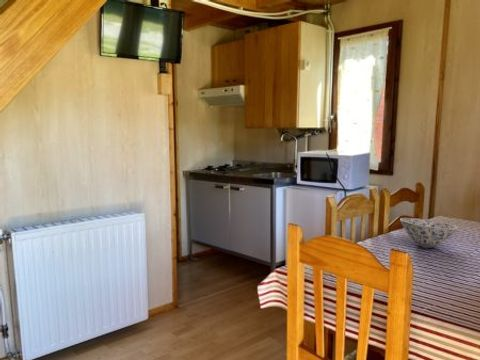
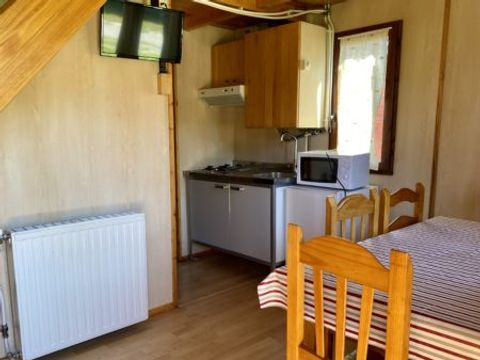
- bowl [399,217,459,249]
